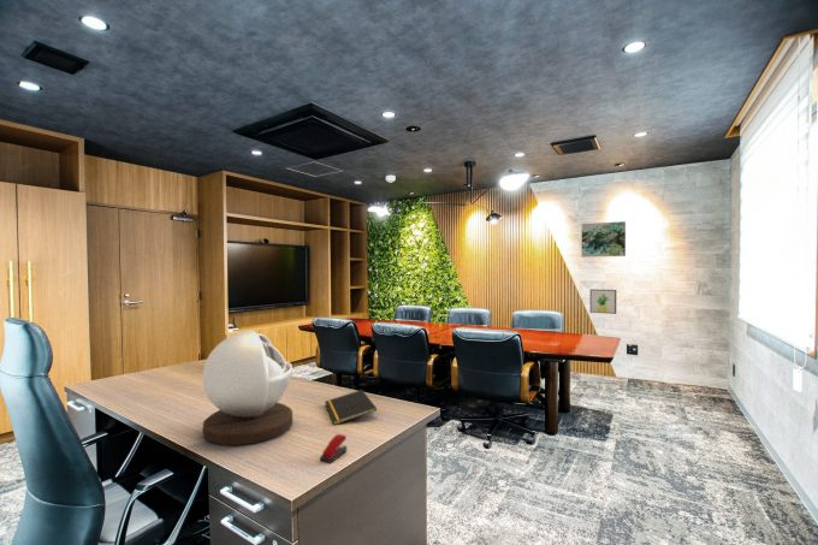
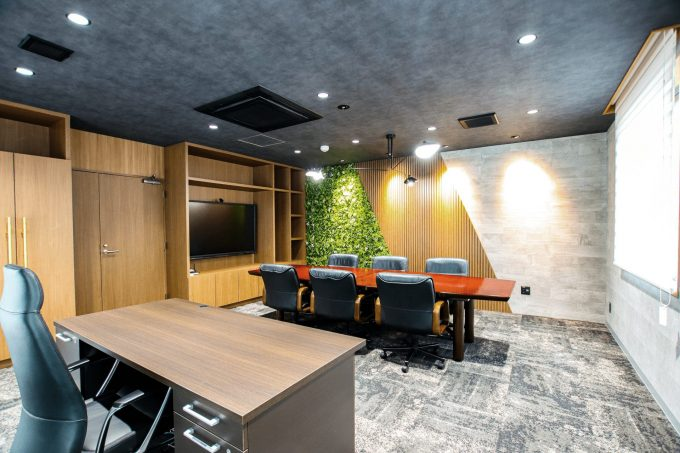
- wall art [581,220,627,259]
- wall art [589,288,617,315]
- notepad [324,389,378,426]
- desk lamp [202,328,294,446]
- stapler [319,433,348,464]
